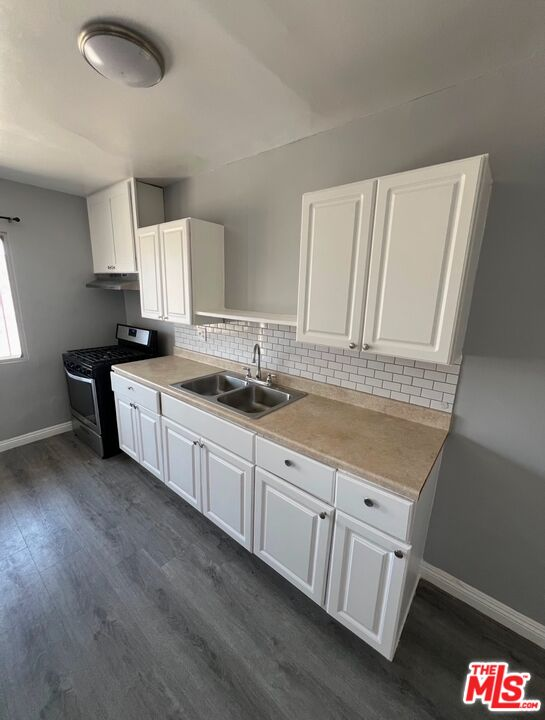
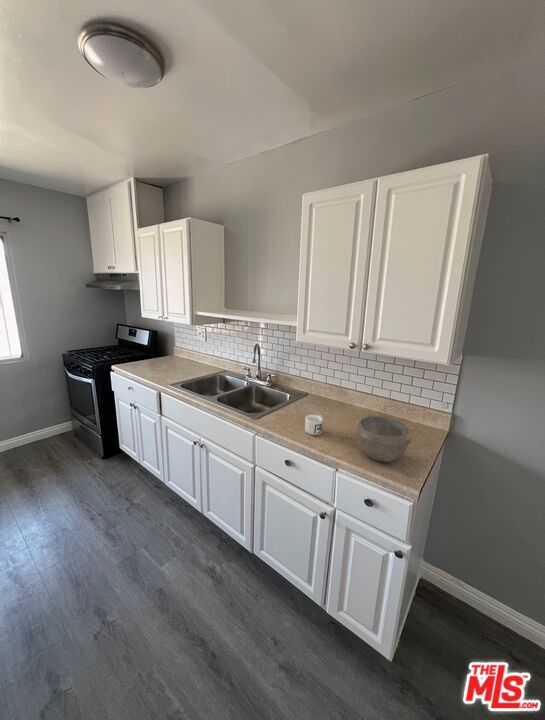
+ mug [304,414,324,436]
+ bowl [355,415,412,463]
